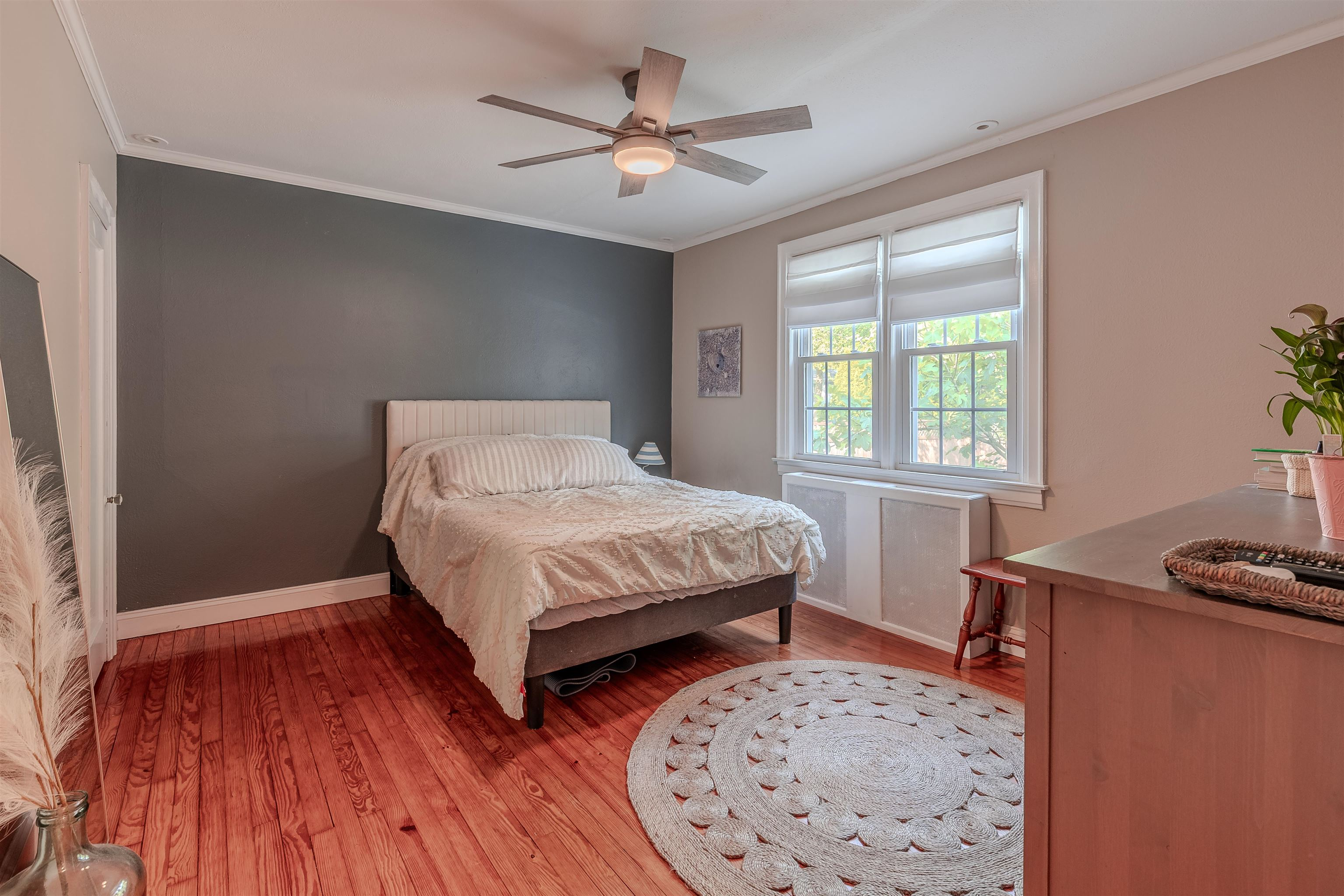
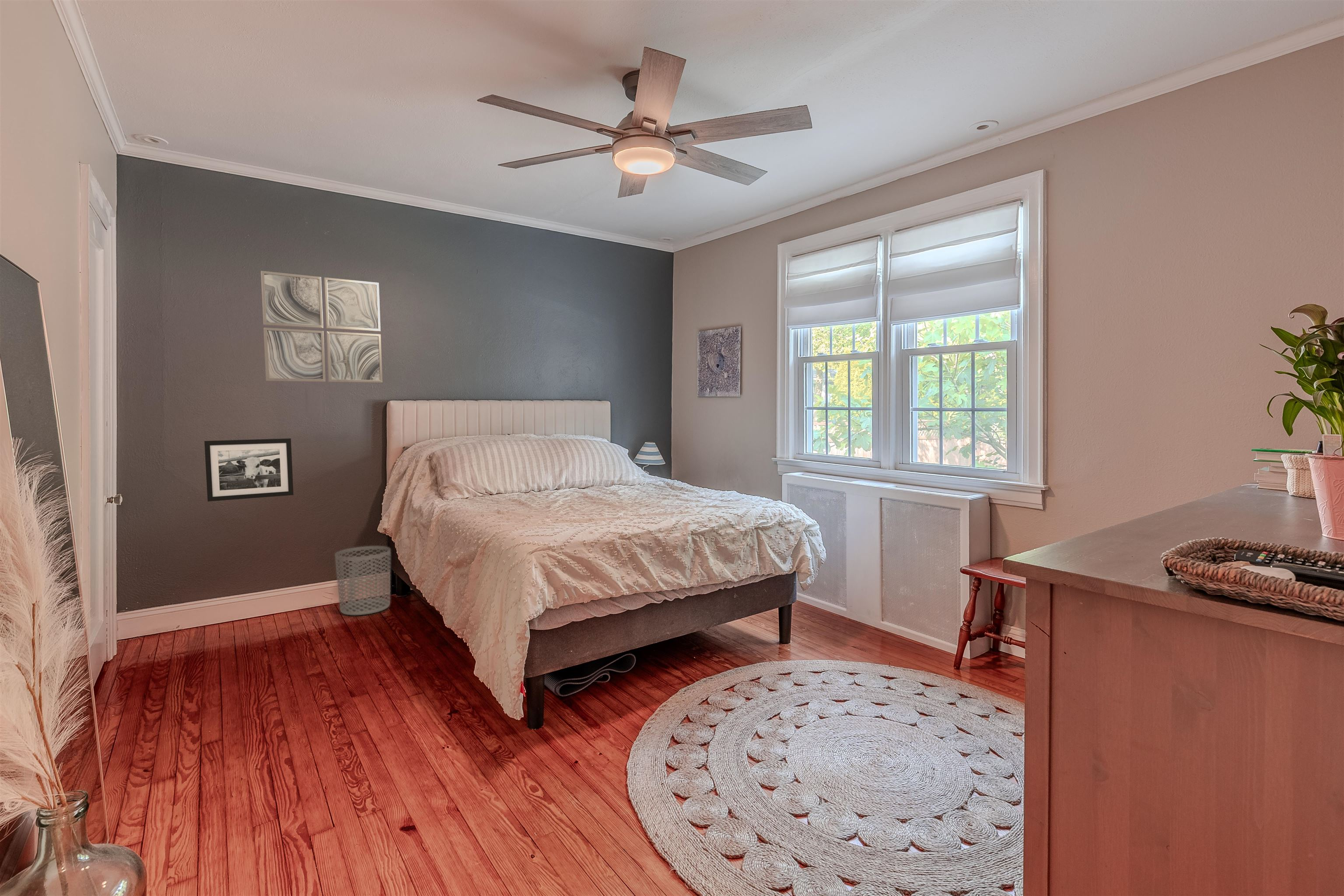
+ picture frame [204,438,294,502]
+ waste bin [334,546,391,616]
+ wall art [260,270,383,383]
